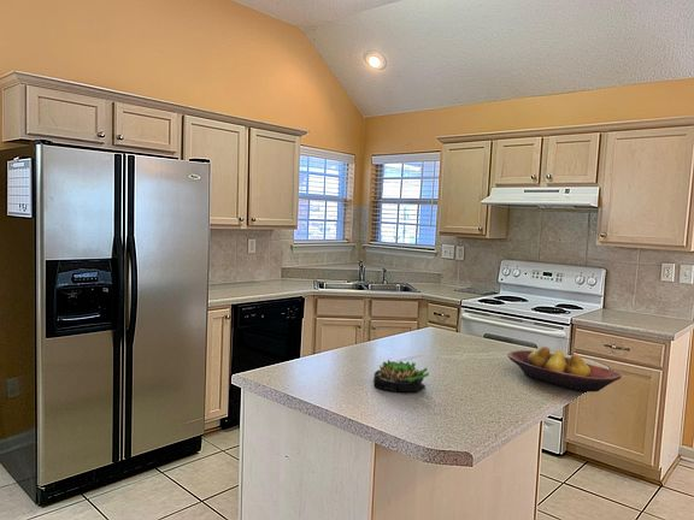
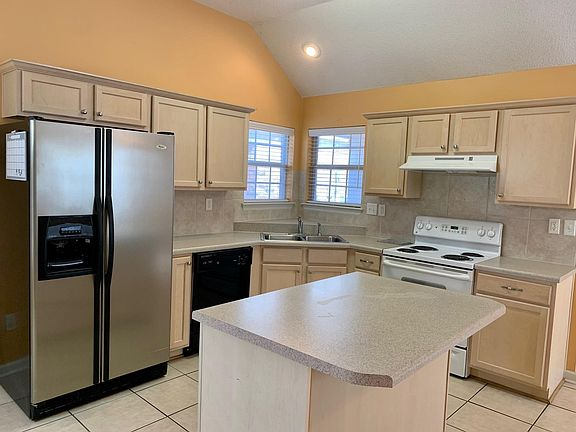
- succulent plant [372,359,430,392]
- fruit bowl [506,345,623,394]
